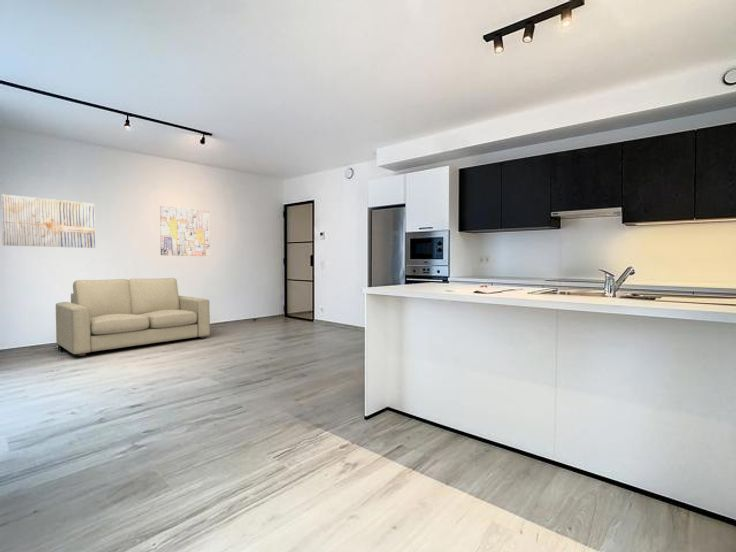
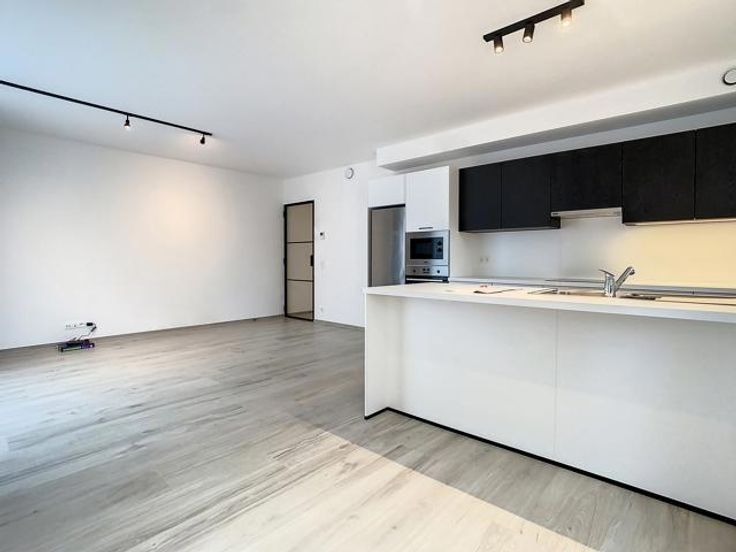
- wall art [0,193,96,249]
- wall art [159,205,211,257]
- sofa [55,277,211,357]
